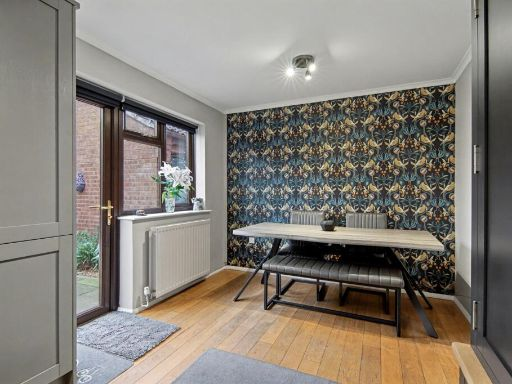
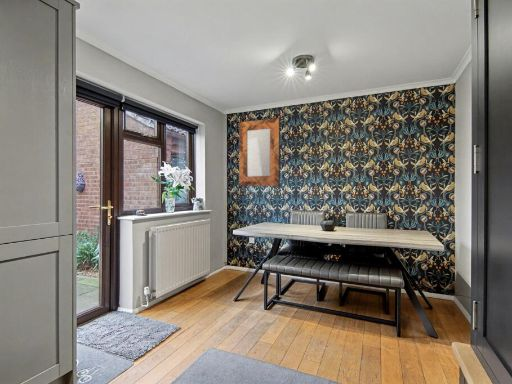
+ home mirror [238,117,281,187]
